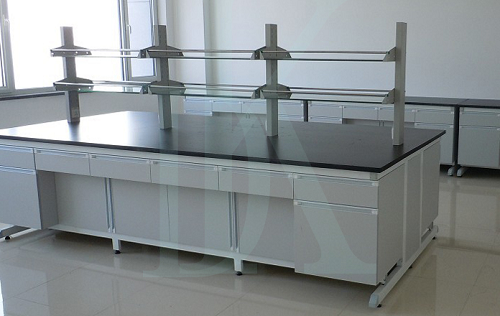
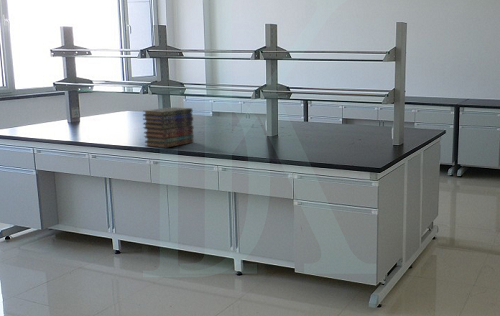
+ book stack [142,106,195,149]
